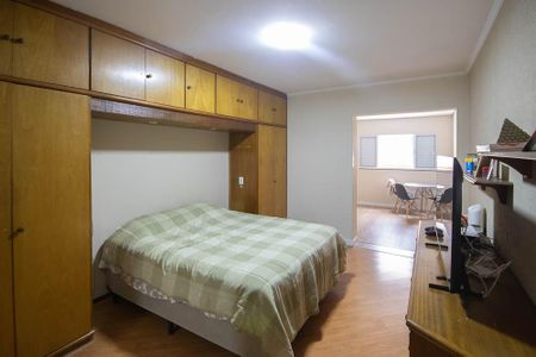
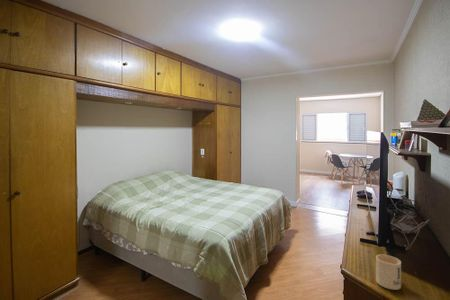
+ mug [375,254,402,291]
